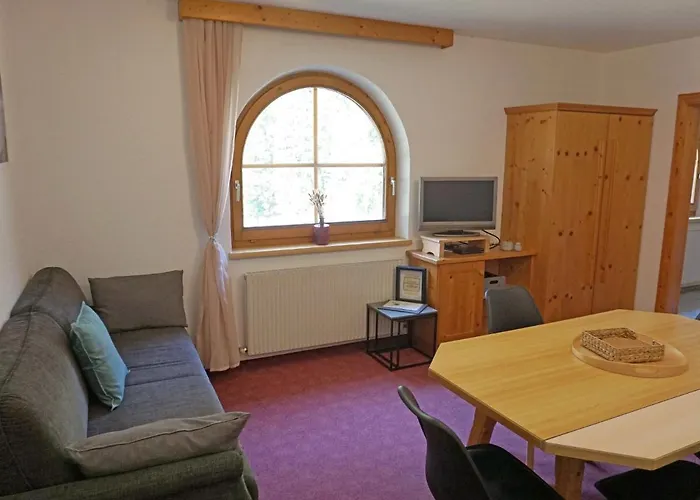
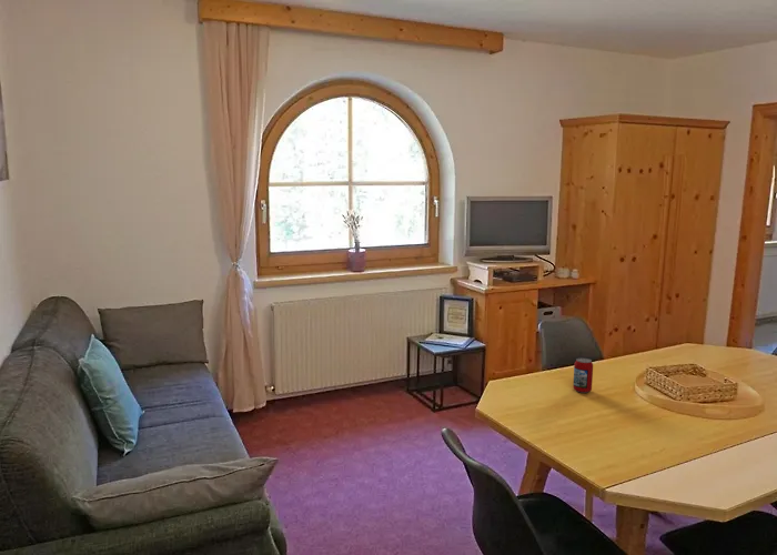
+ beverage can [572,357,594,394]
